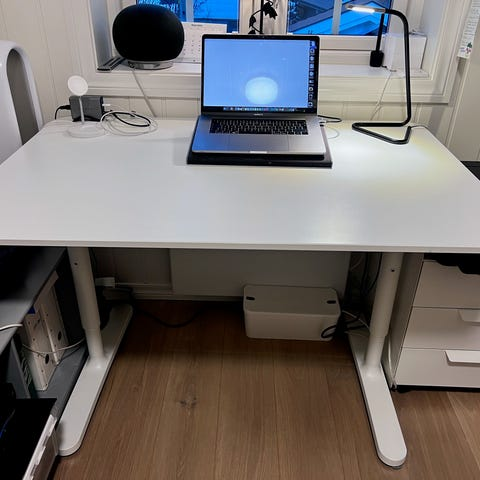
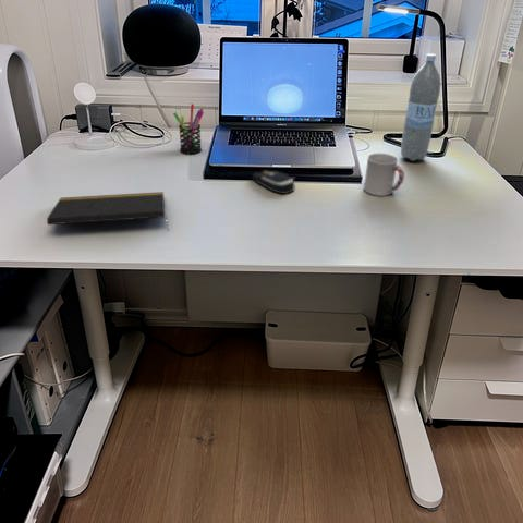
+ cup [363,153,405,197]
+ computer mouse [252,170,296,195]
+ notepad [46,191,170,231]
+ pen holder [172,102,205,155]
+ water bottle [400,52,441,162]
